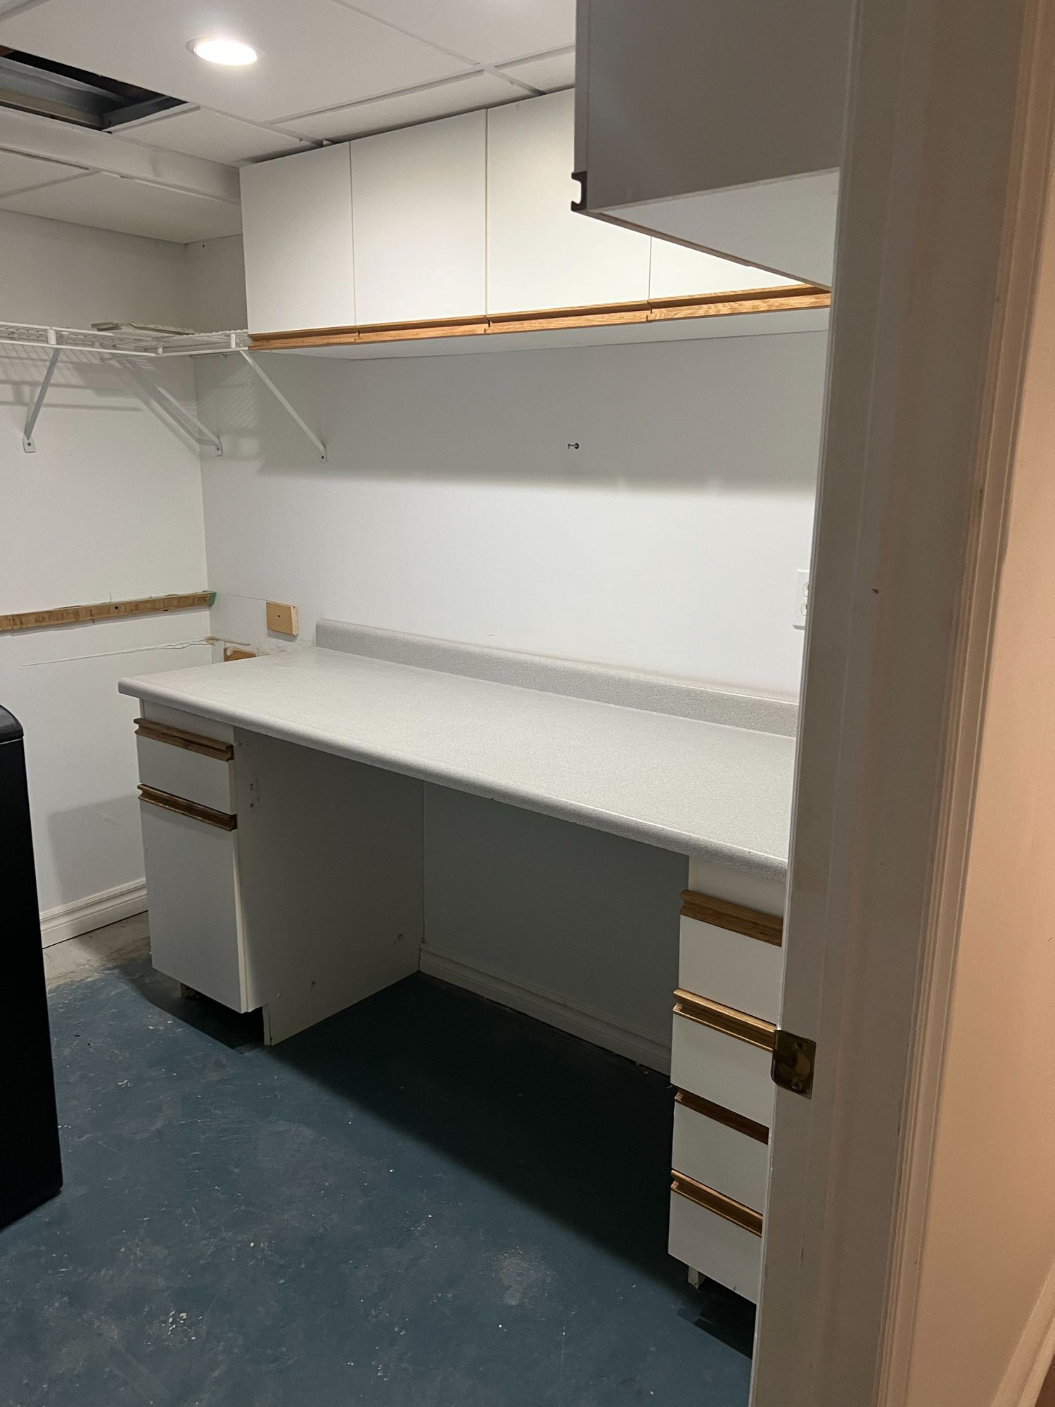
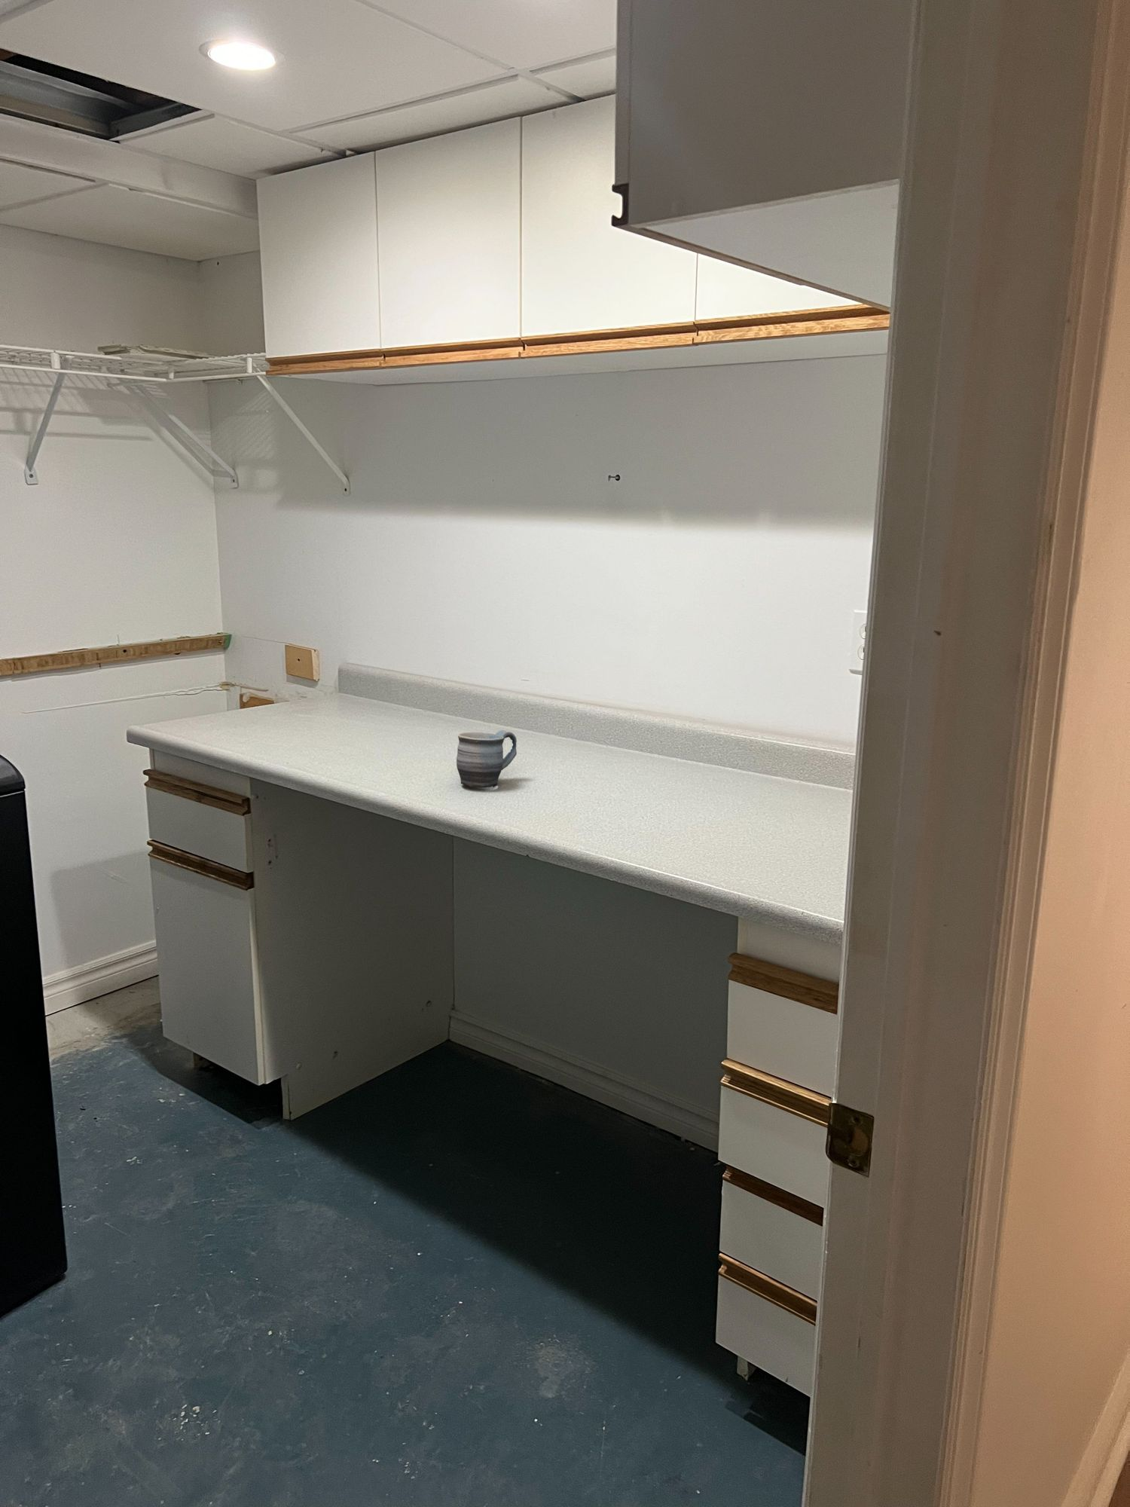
+ mug [456,730,518,788]
